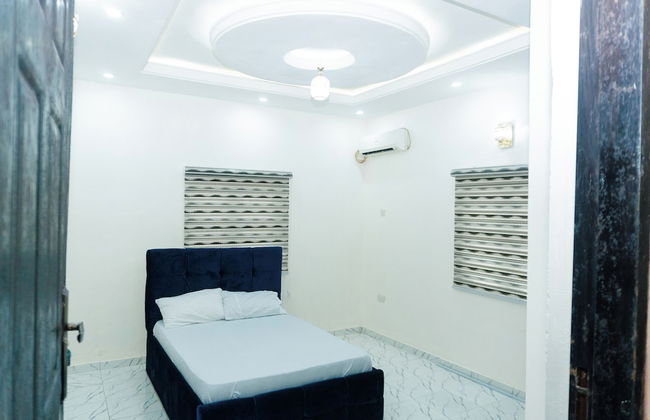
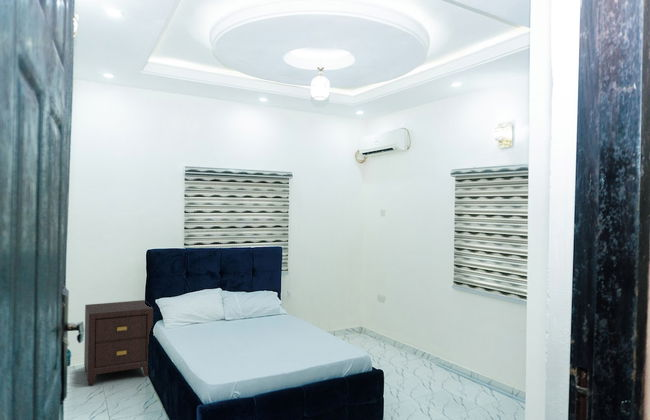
+ nightstand [83,299,154,386]
